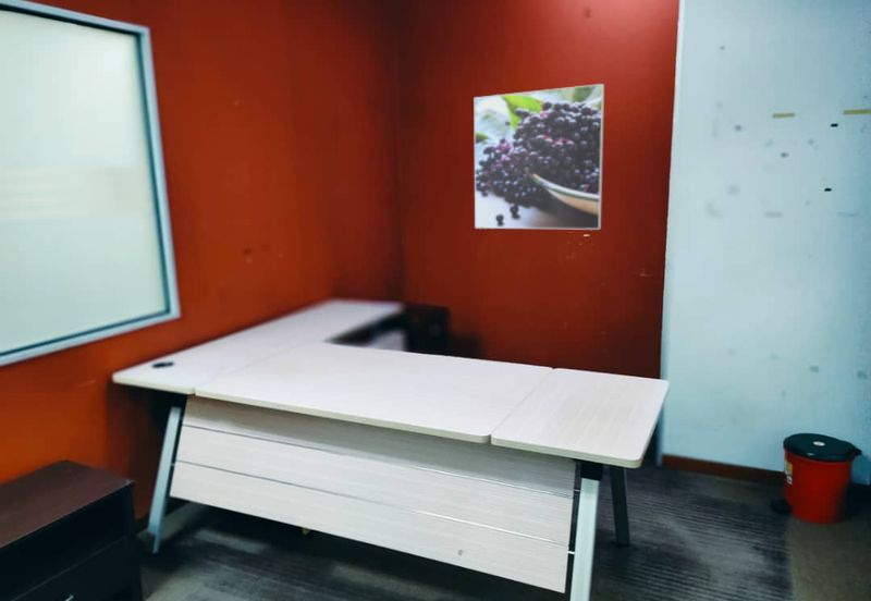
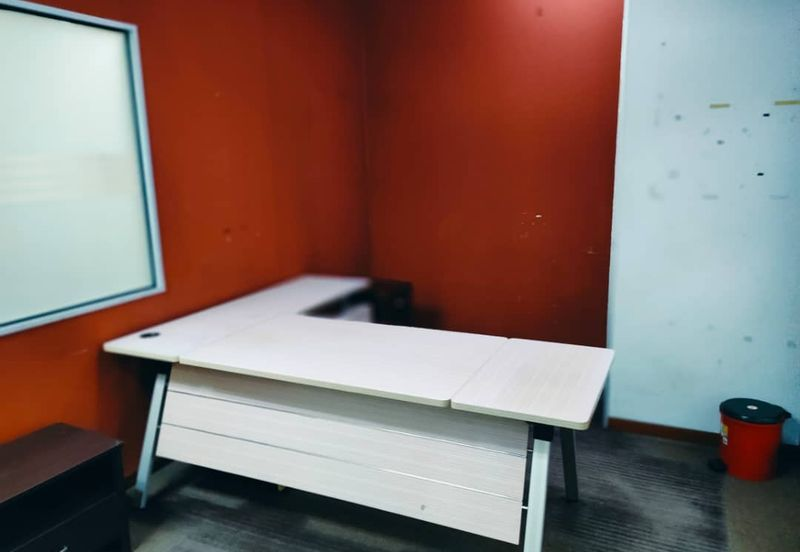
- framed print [474,83,605,231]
